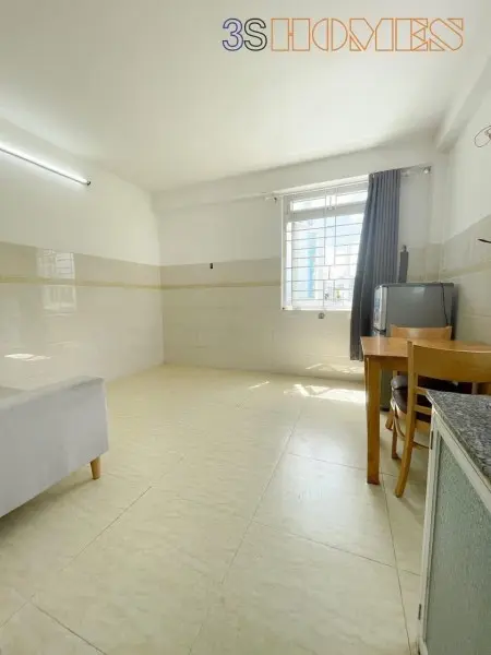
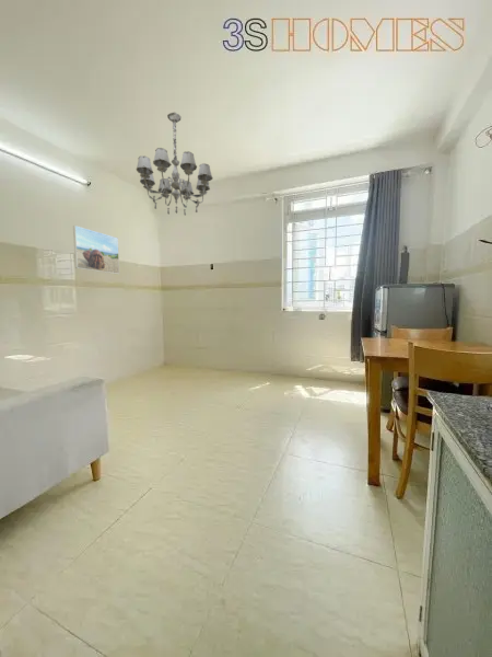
+ chandelier [136,112,214,217]
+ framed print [72,224,120,275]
